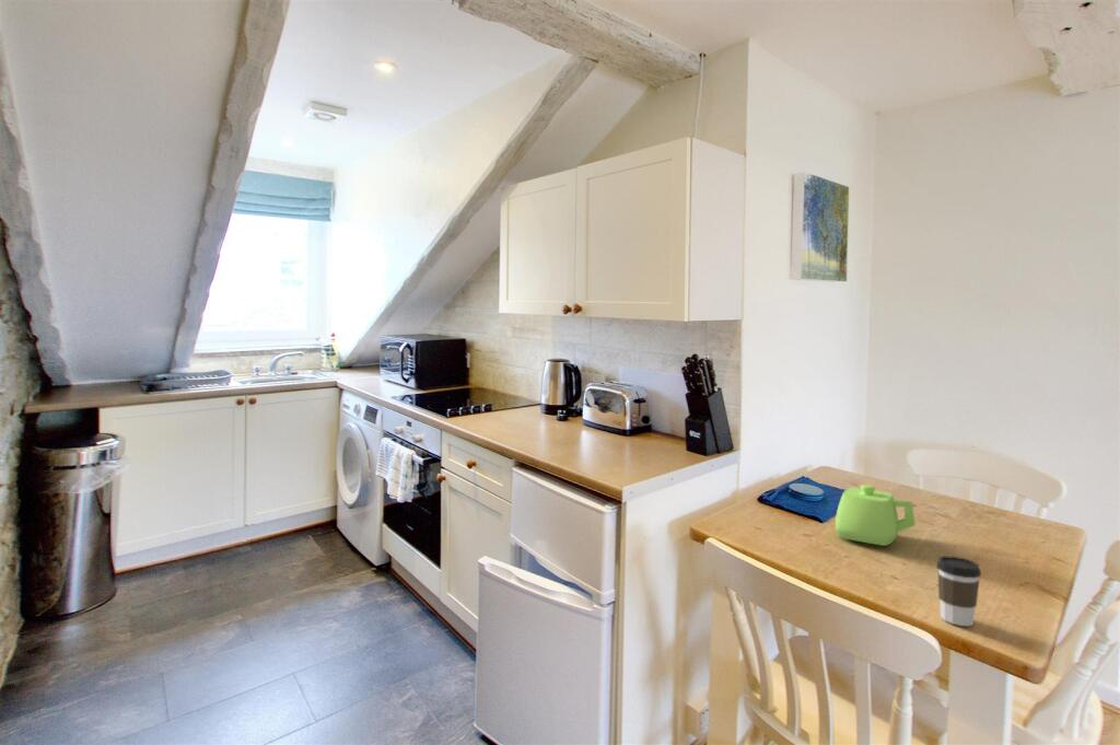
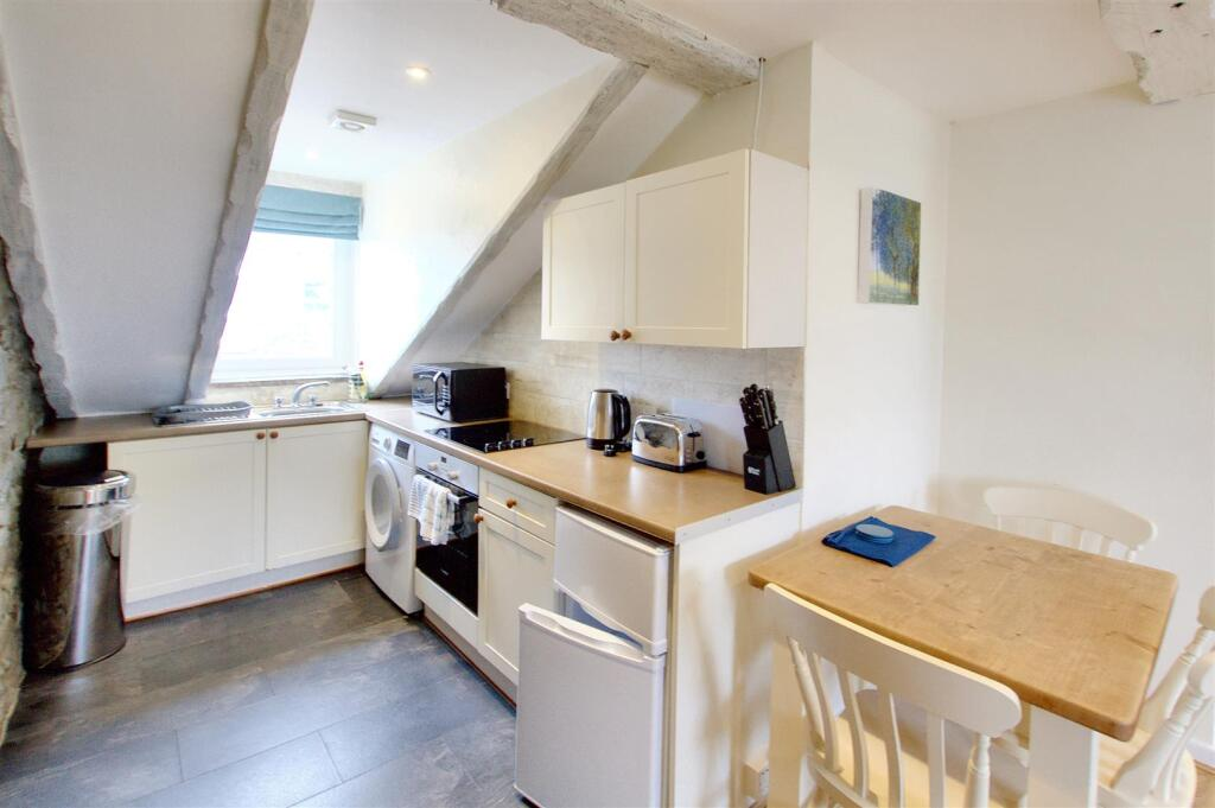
- teapot [835,484,917,547]
- coffee cup [936,555,982,627]
